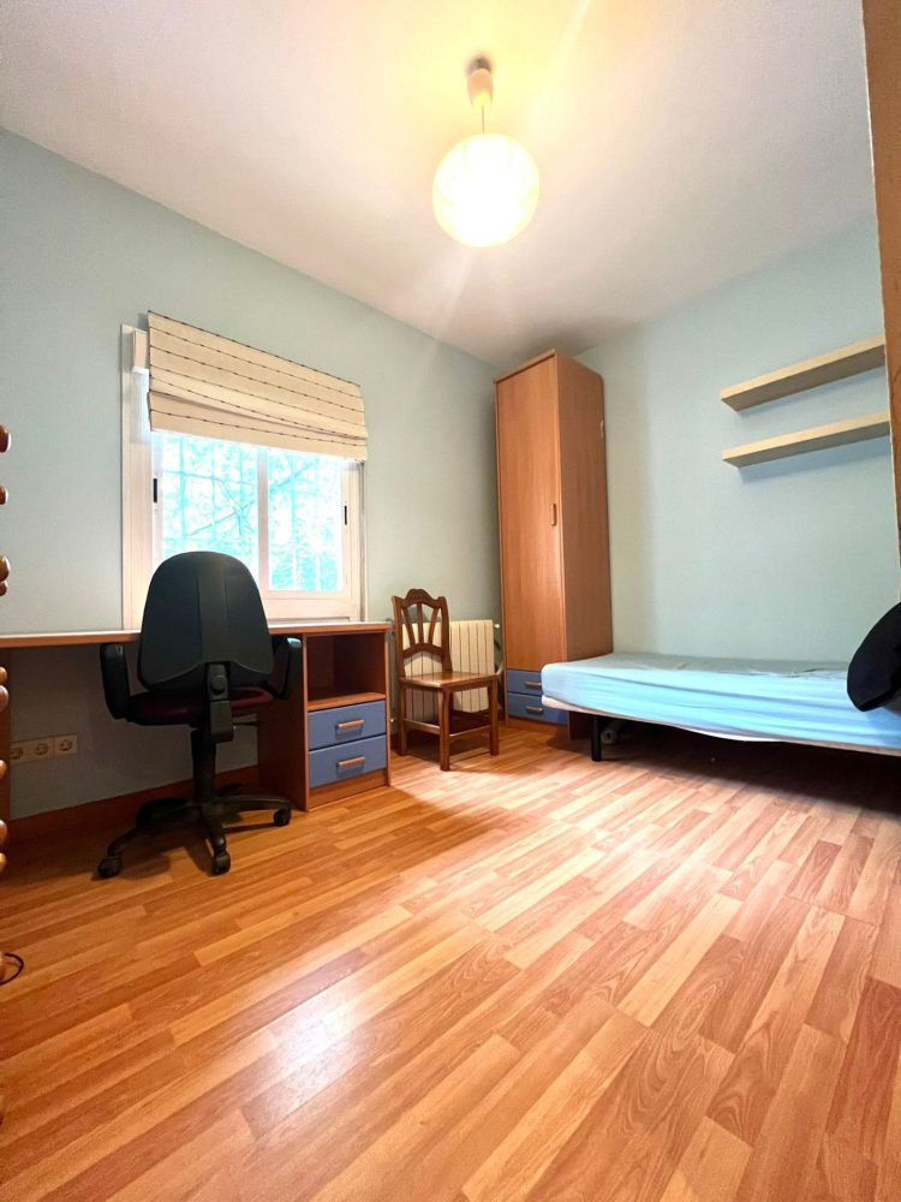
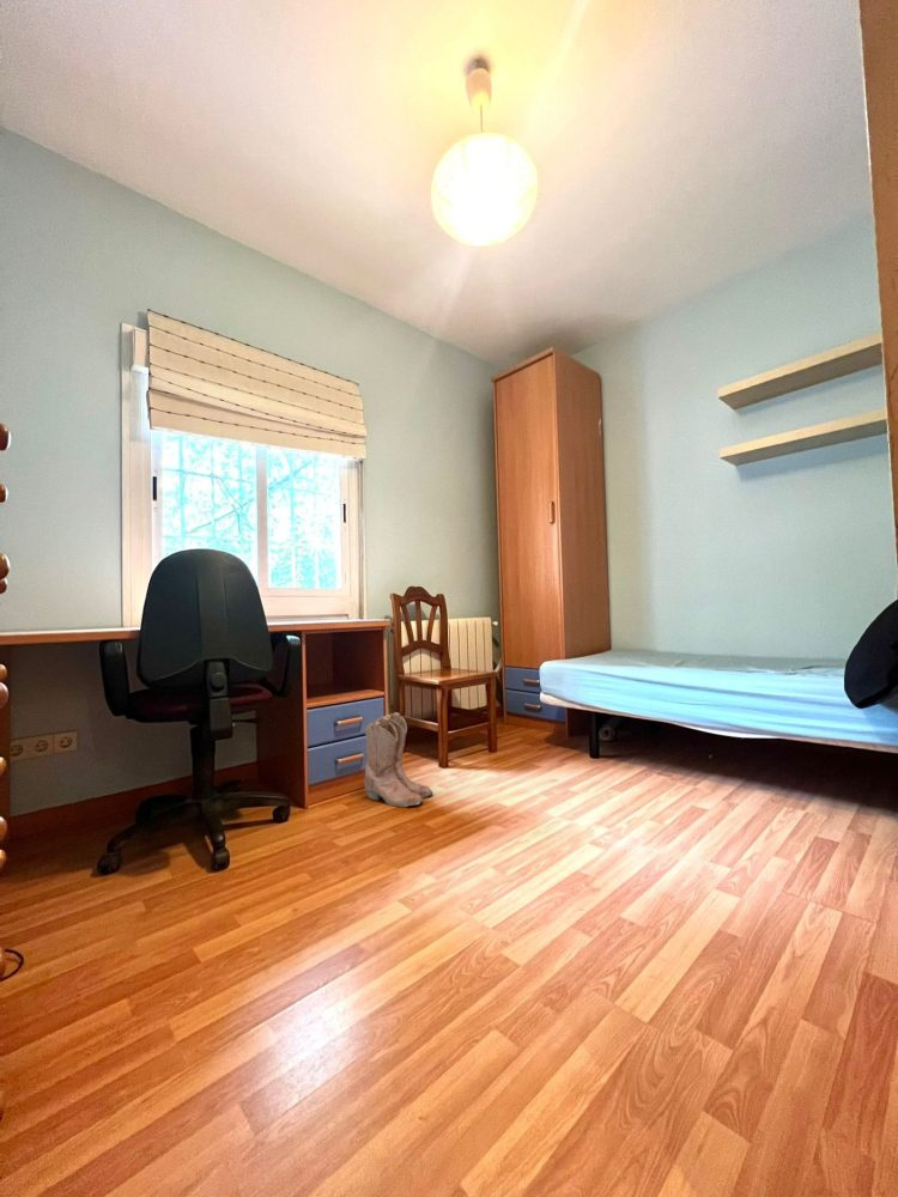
+ boots [364,711,435,808]
